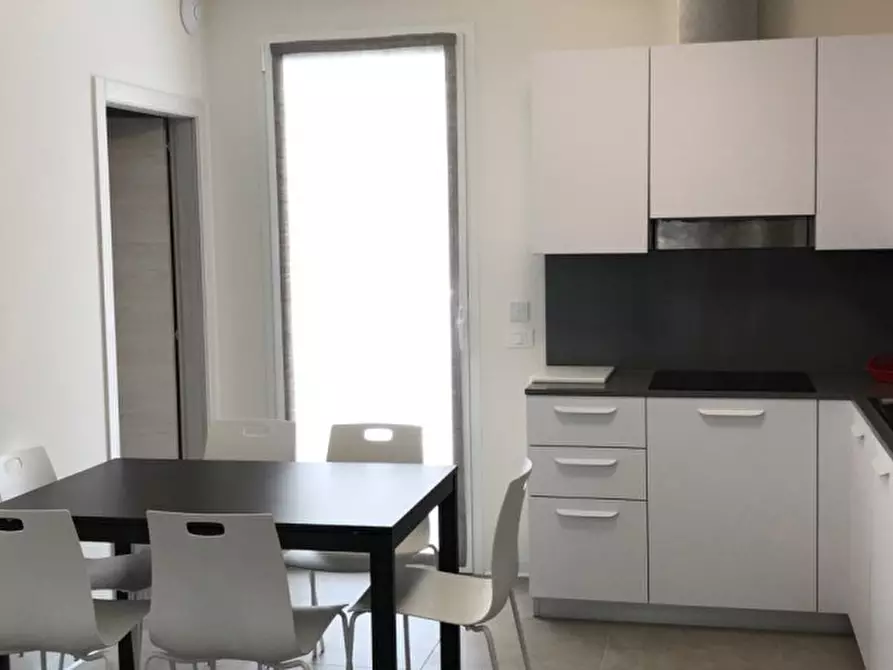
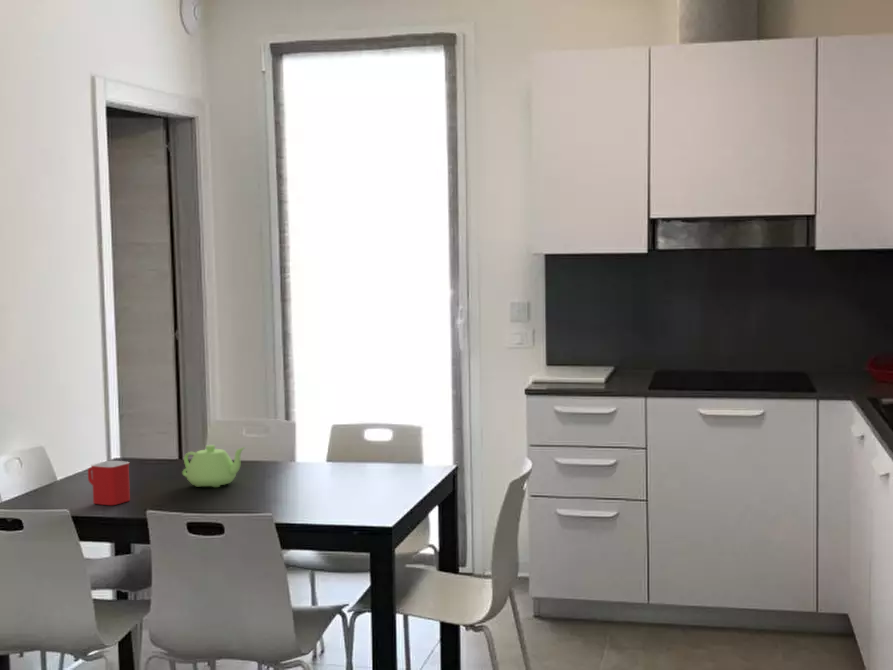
+ mug [87,460,131,506]
+ teapot [181,444,246,488]
